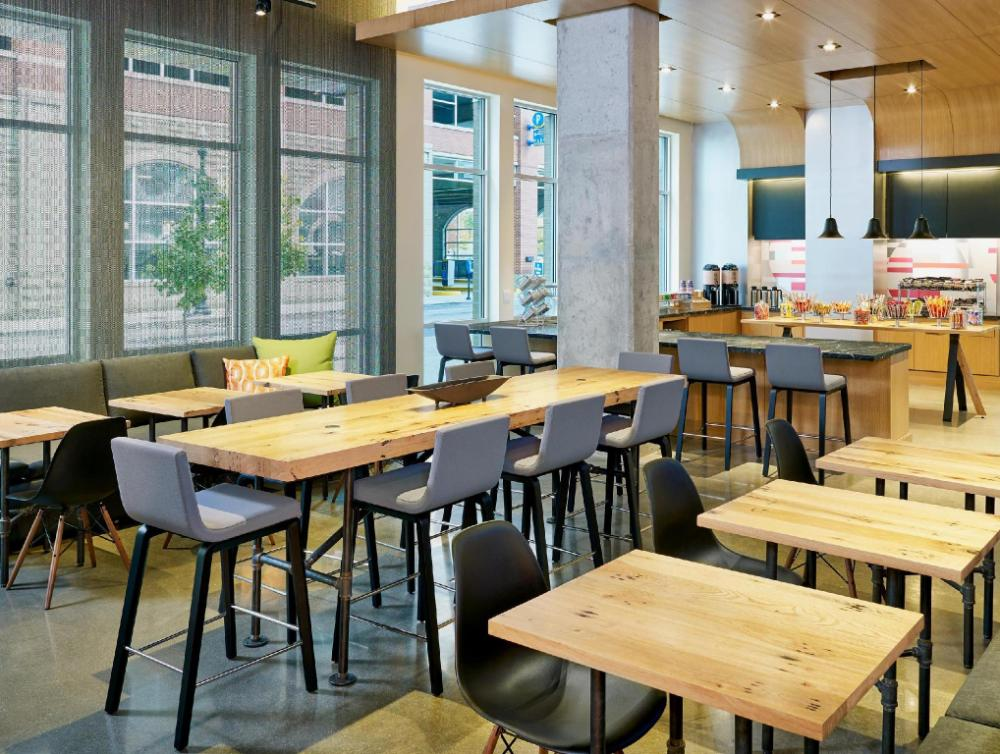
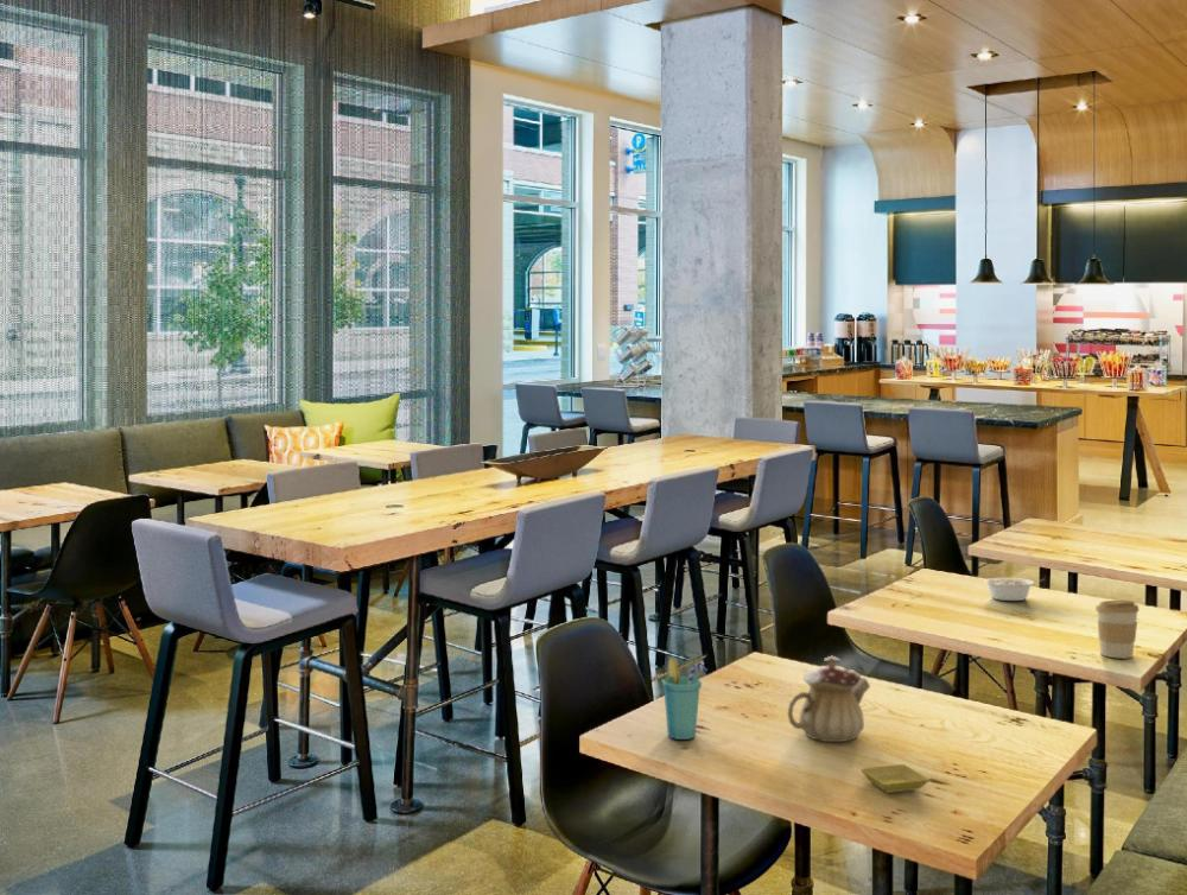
+ coffee cup [1094,599,1141,659]
+ saucer [859,763,931,794]
+ cup [660,658,709,741]
+ teapot [787,655,871,743]
+ legume [983,577,1046,602]
